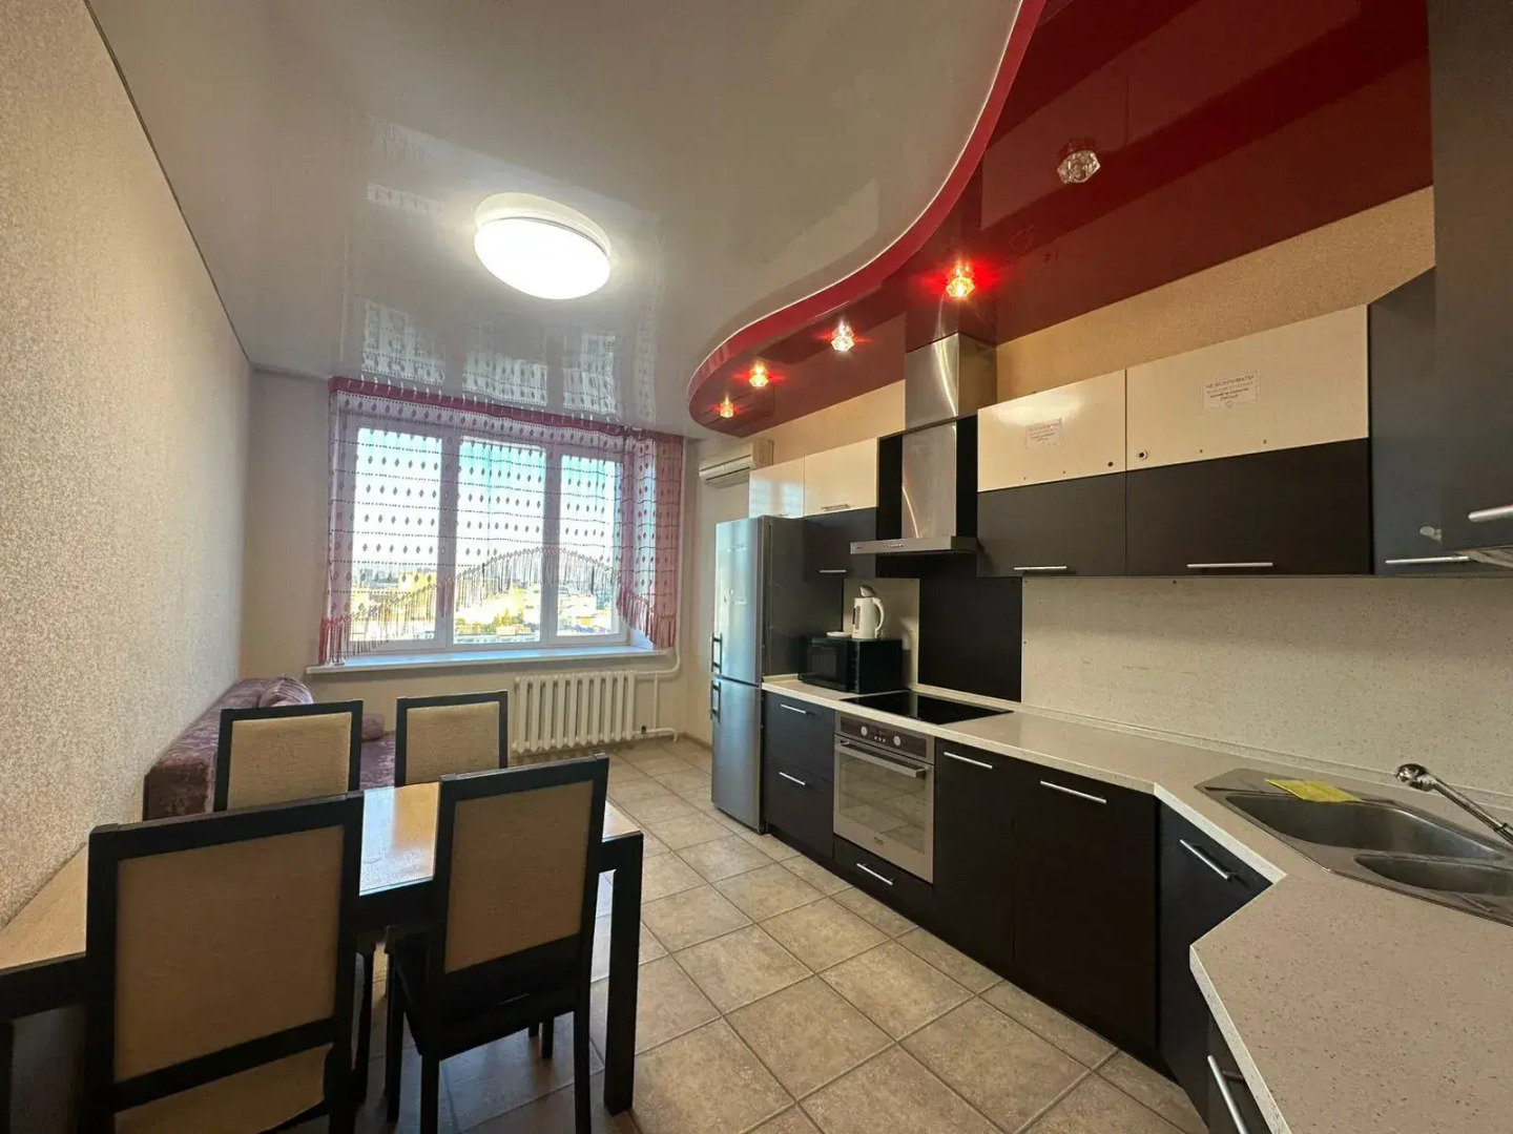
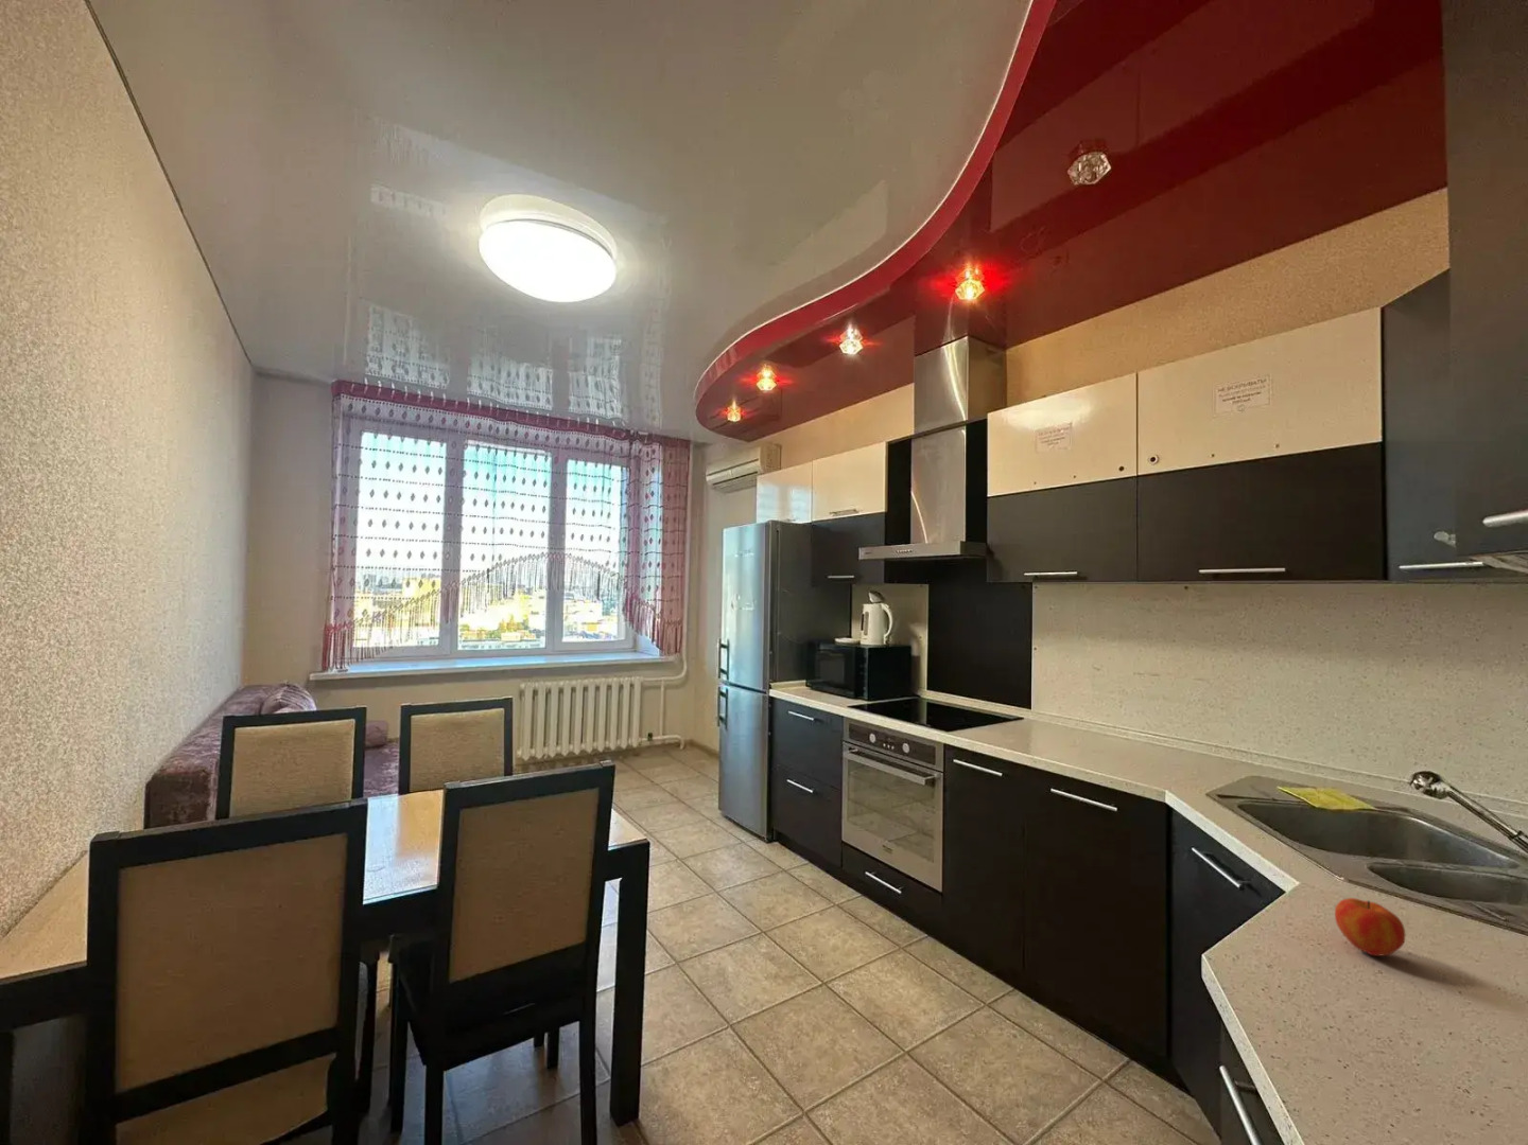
+ apple [1334,897,1406,957]
